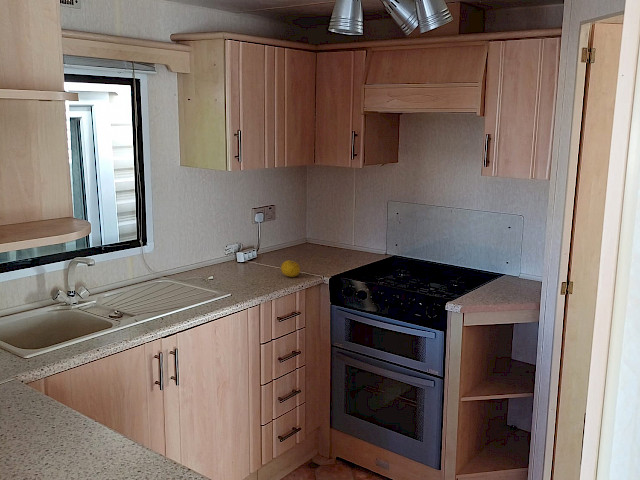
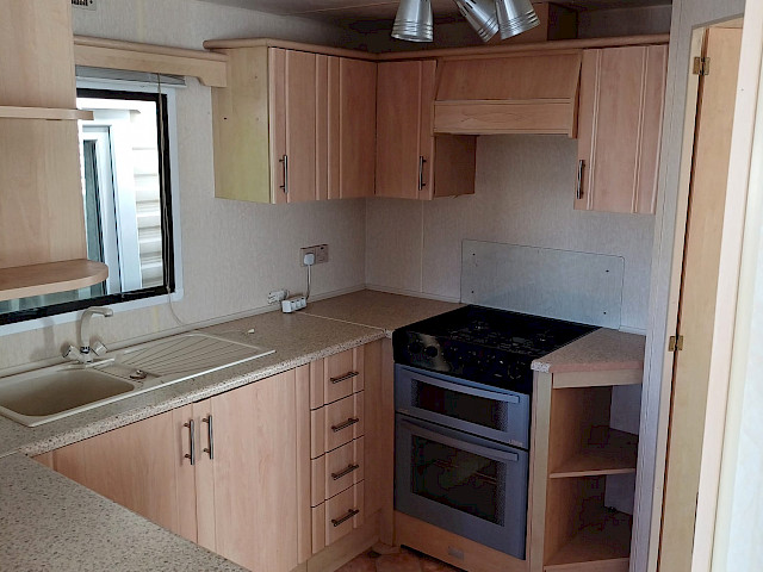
- fruit [280,259,301,278]
